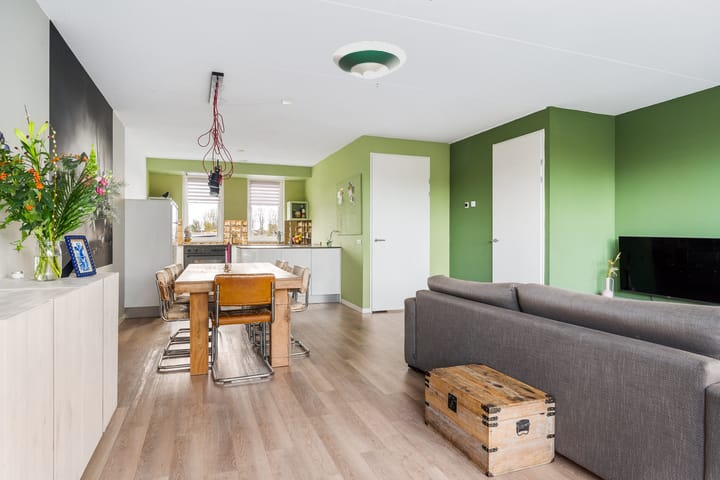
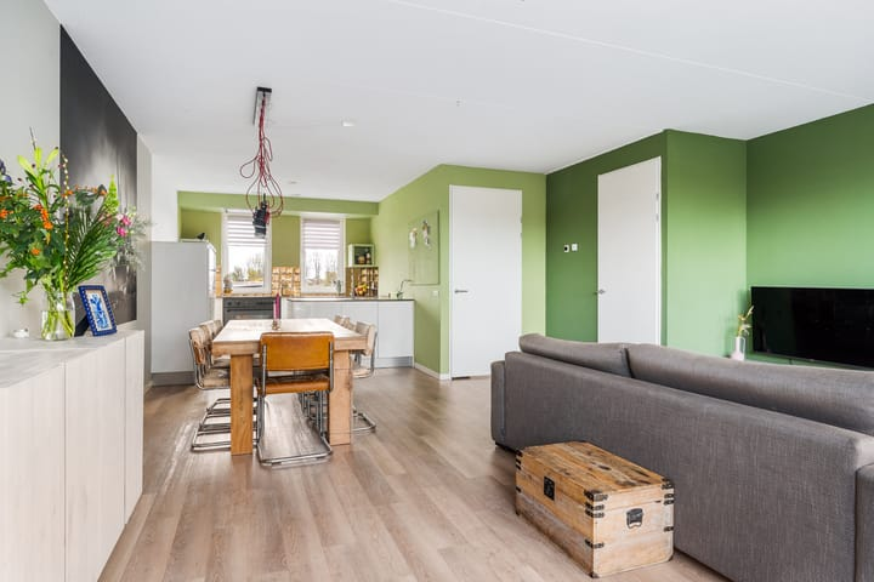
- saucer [332,40,407,80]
